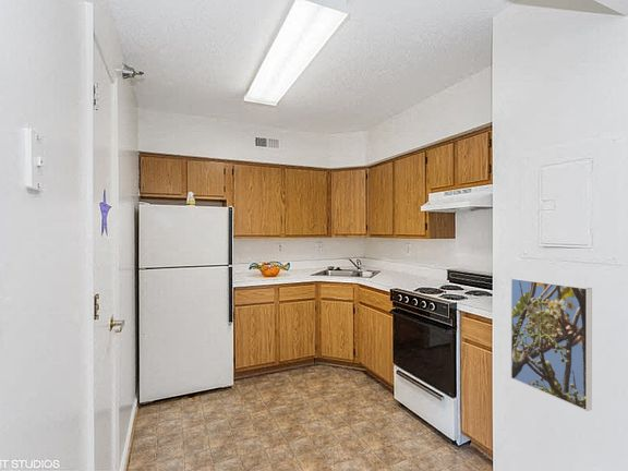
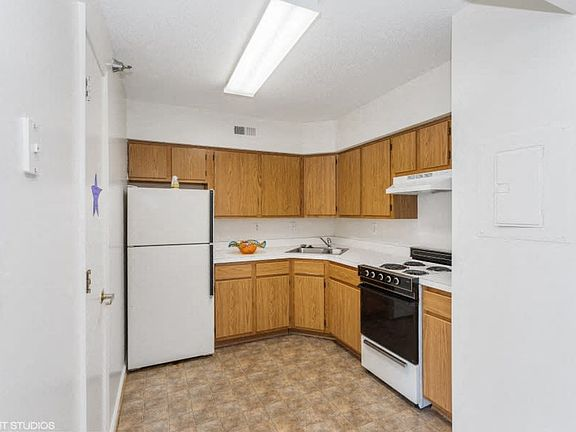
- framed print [510,277,593,412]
